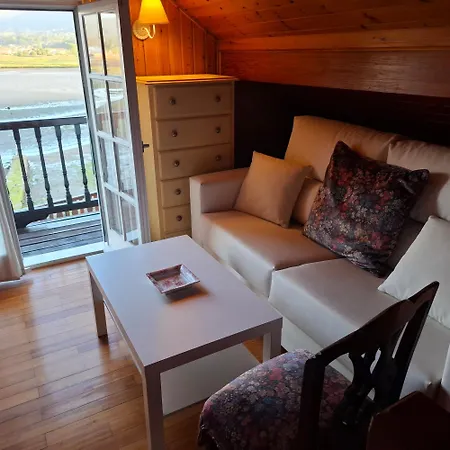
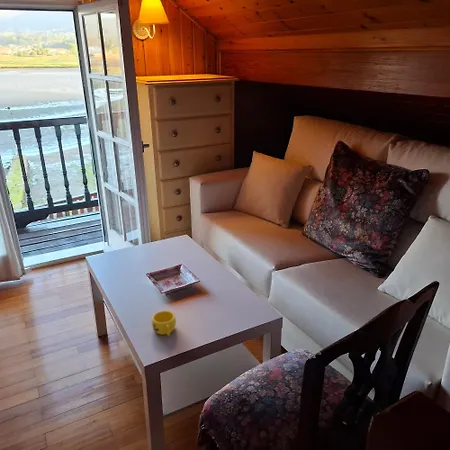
+ cup [151,310,177,337]
